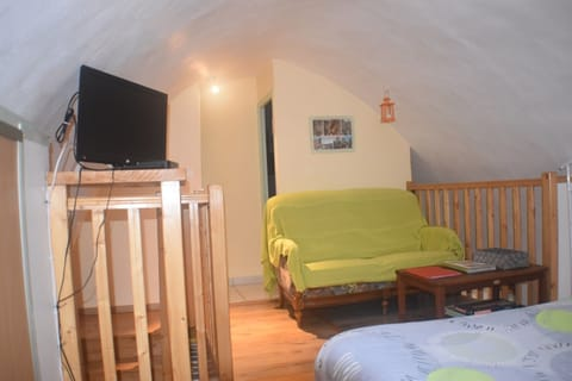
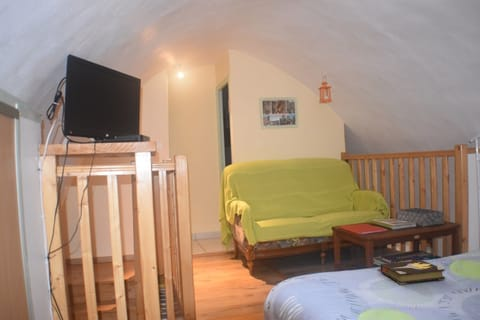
+ hardback book [378,259,446,286]
